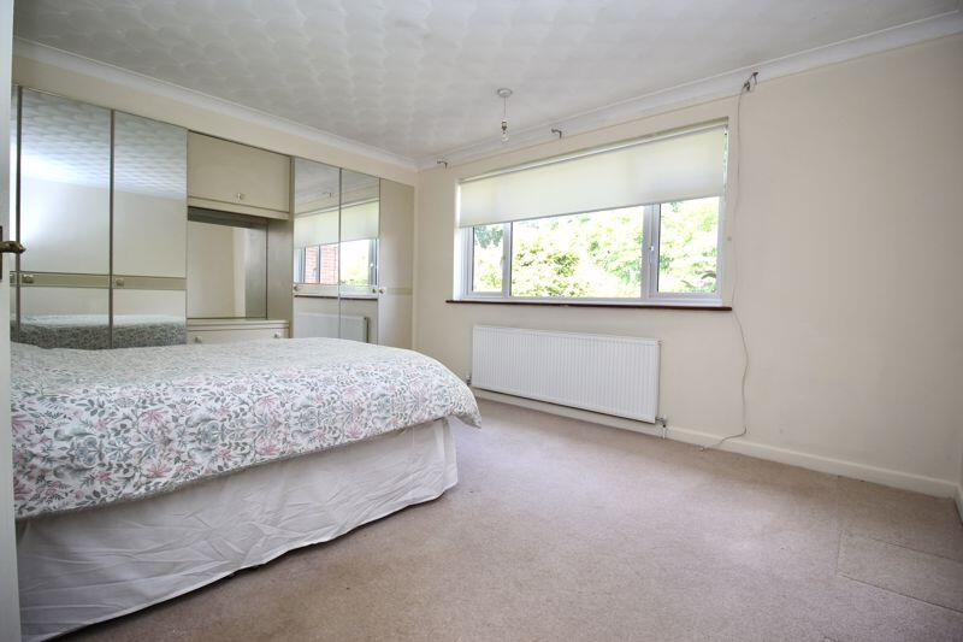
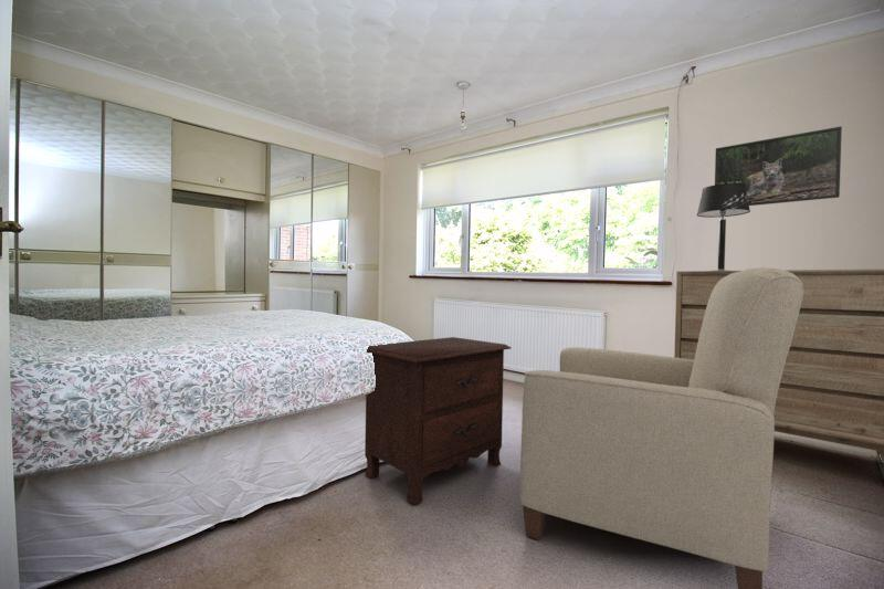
+ nightstand [364,336,513,505]
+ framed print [714,125,843,207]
+ dresser [673,267,884,465]
+ table lamp [696,183,751,271]
+ chair [519,266,803,589]
